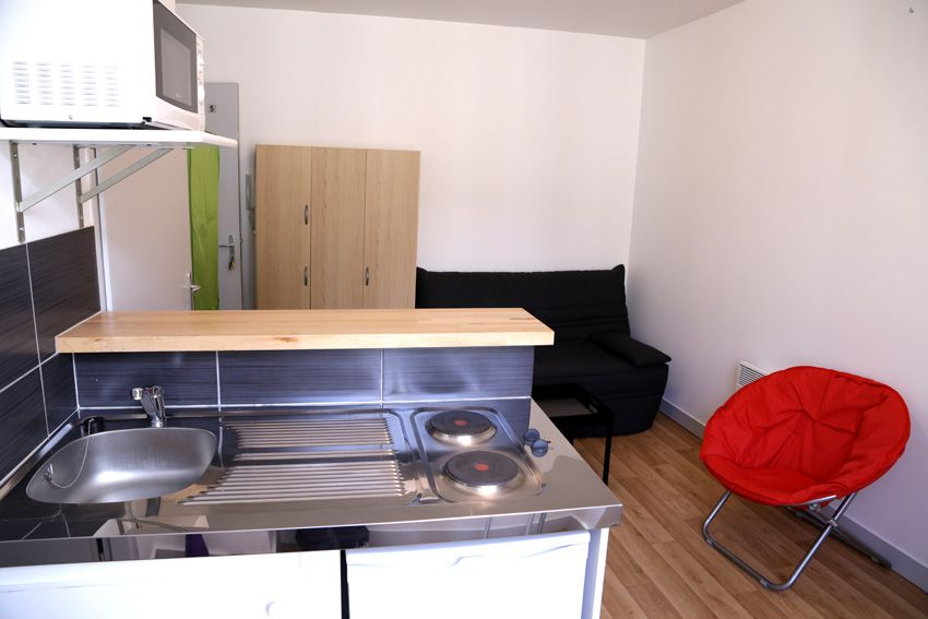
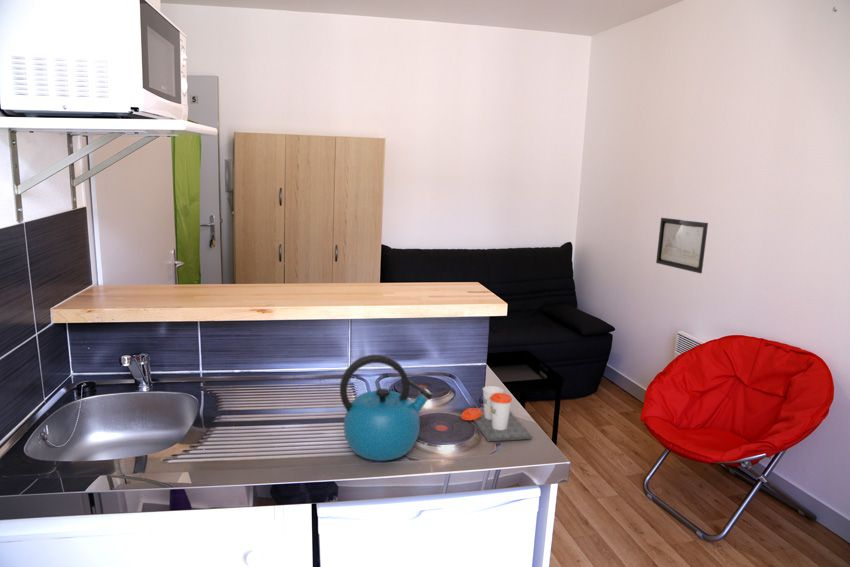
+ cup [460,385,533,442]
+ wall art [655,217,709,274]
+ kettle [339,354,434,462]
